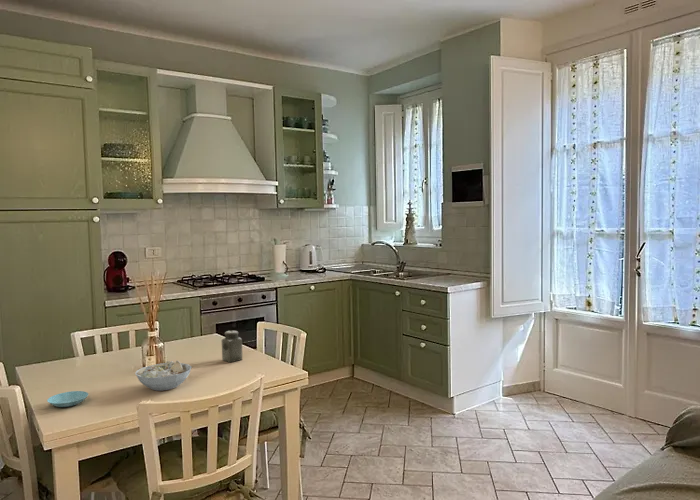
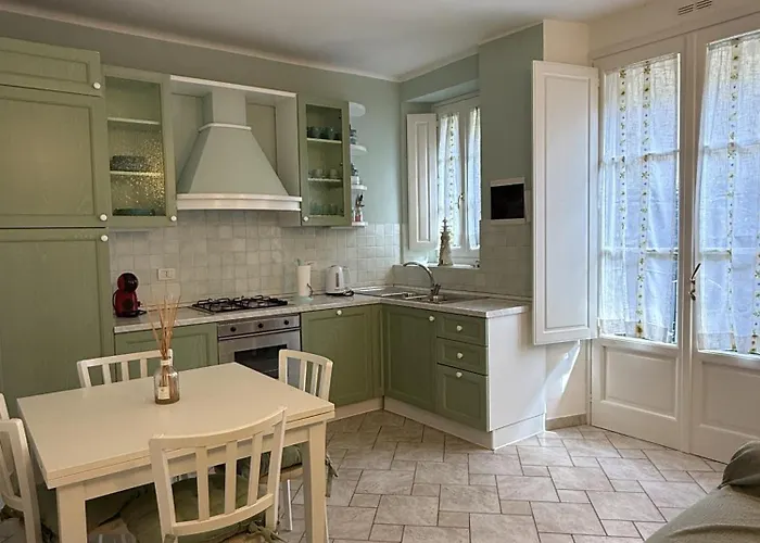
- bowl [134,359,192,392]
- saucer [46,390,89,408]
- salt shaker [221,330,244,363]
